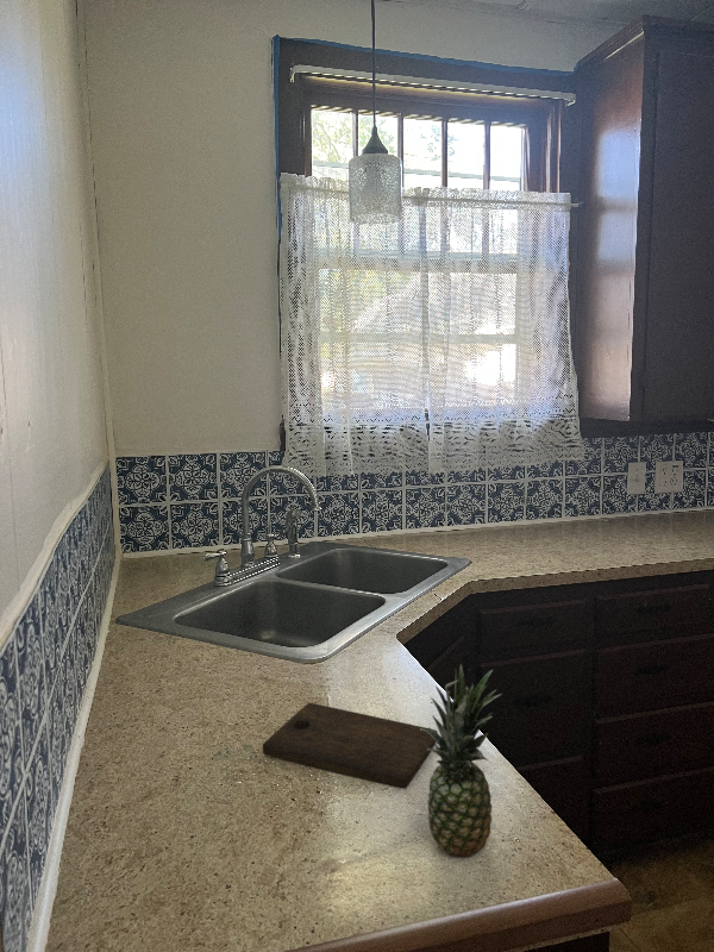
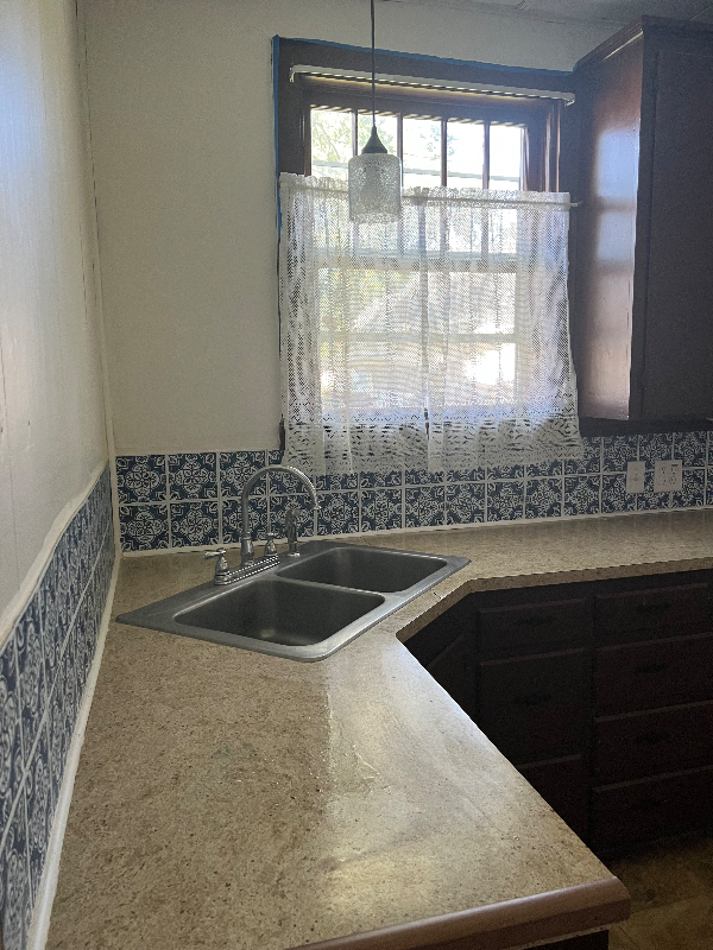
- cutting board [262,702,439,790]
- fruit [420,663,502,858]
